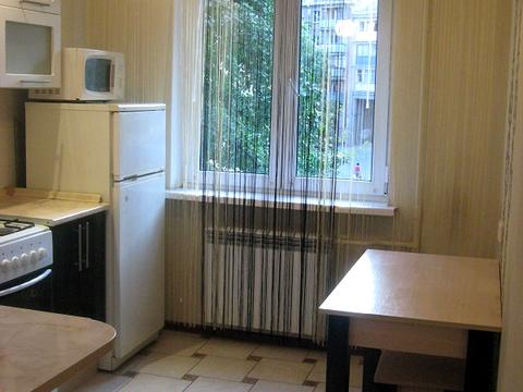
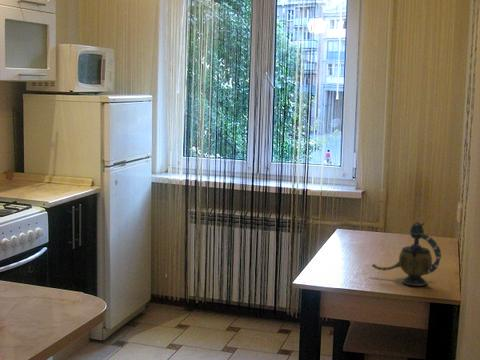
+ teapot [371,220,442,287]
